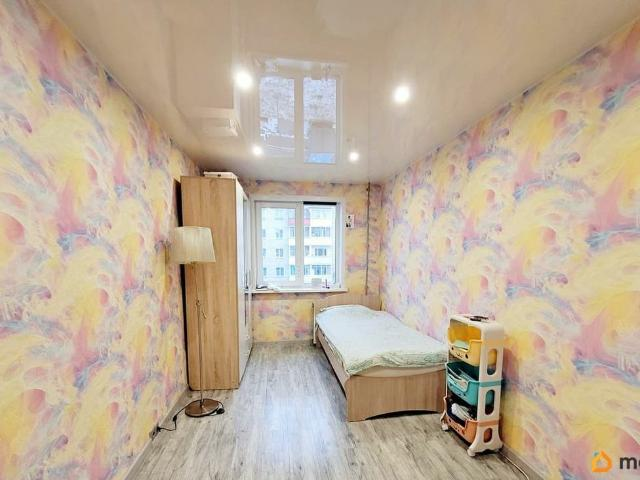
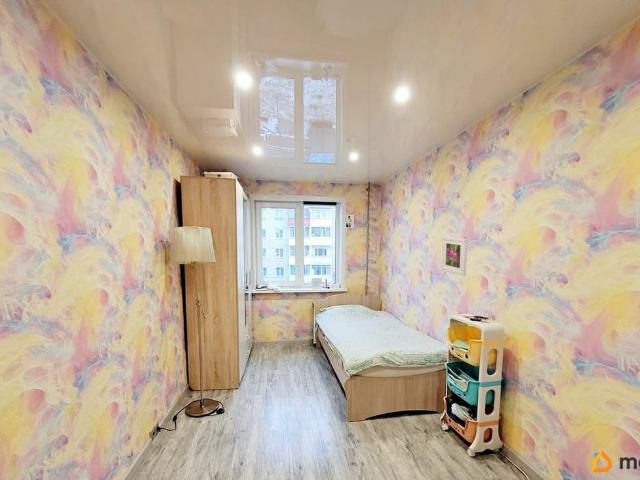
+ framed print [440,236,468,277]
